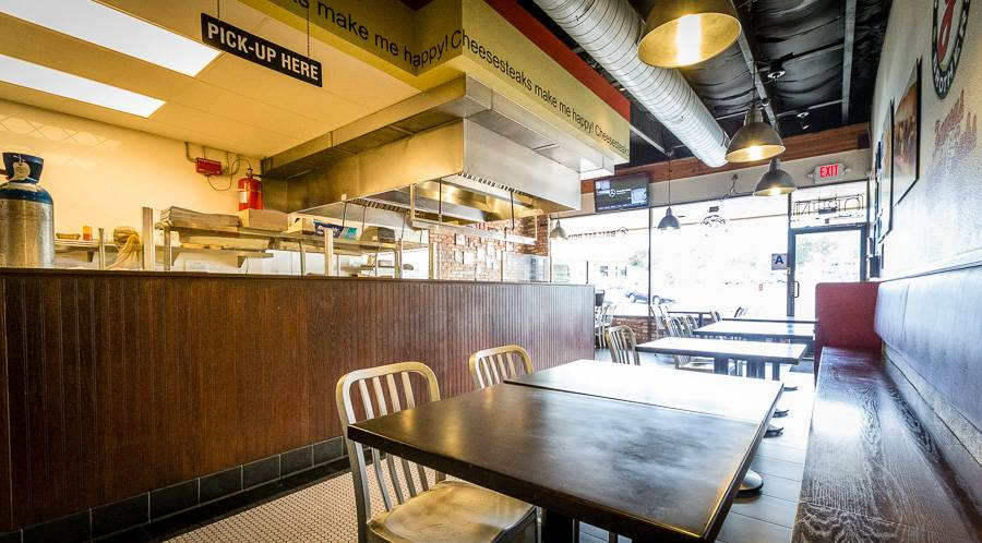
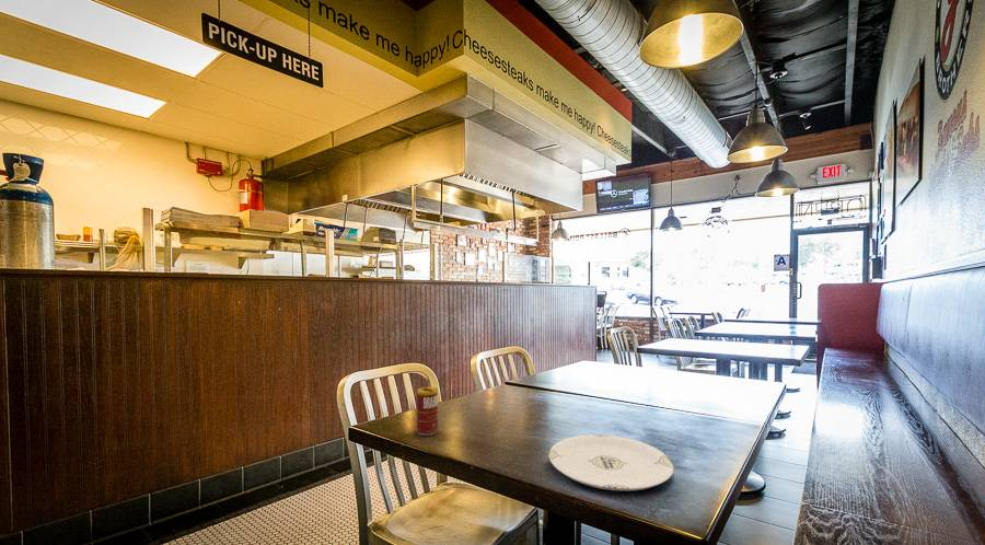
+ plate [547,433,675,492]
+ beverage can [416,386,439,437]
